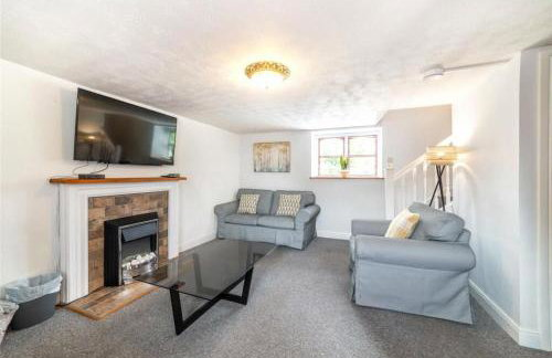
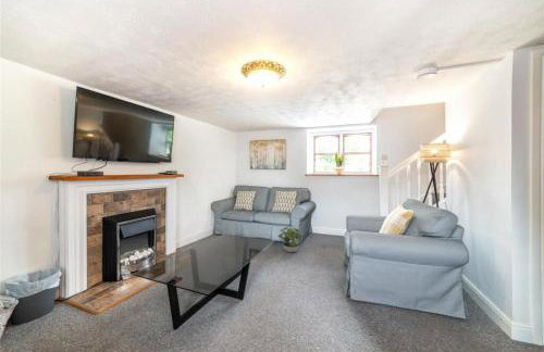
+ potted plant [276,226,302,253]
